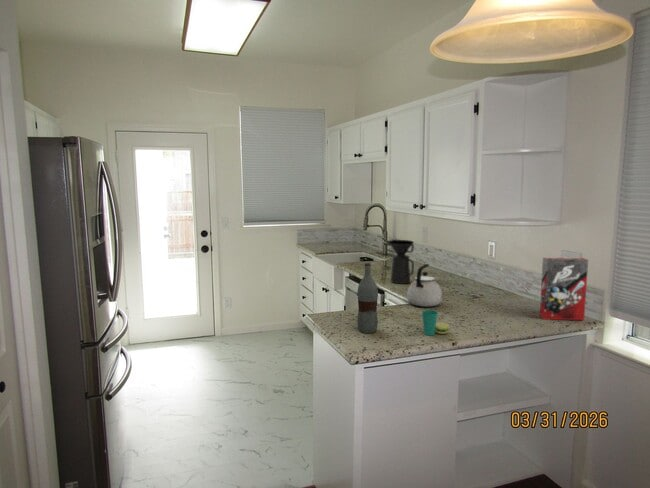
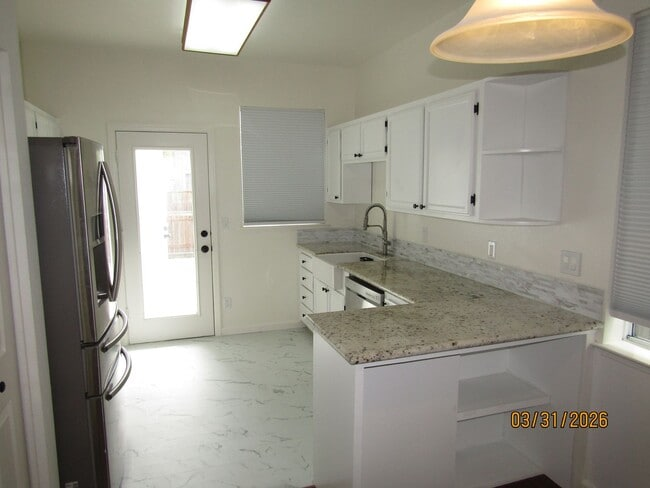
- cup [421,309,451,337]
- kettle [406,263,443,308]
- cereal box [539,257,589,321]
- coffee maker [388,239,415,285]
- bottle [356,262,379,334]
